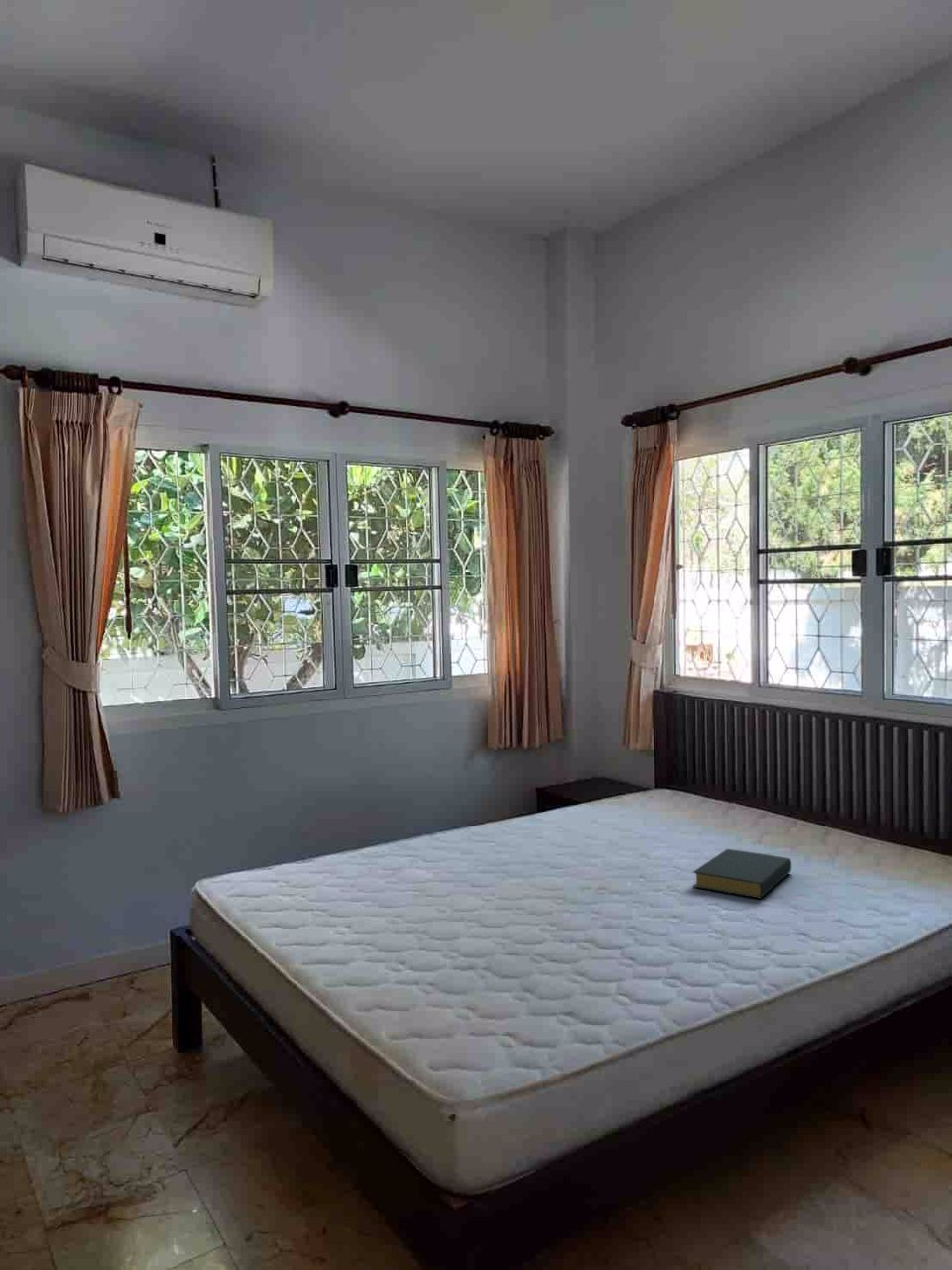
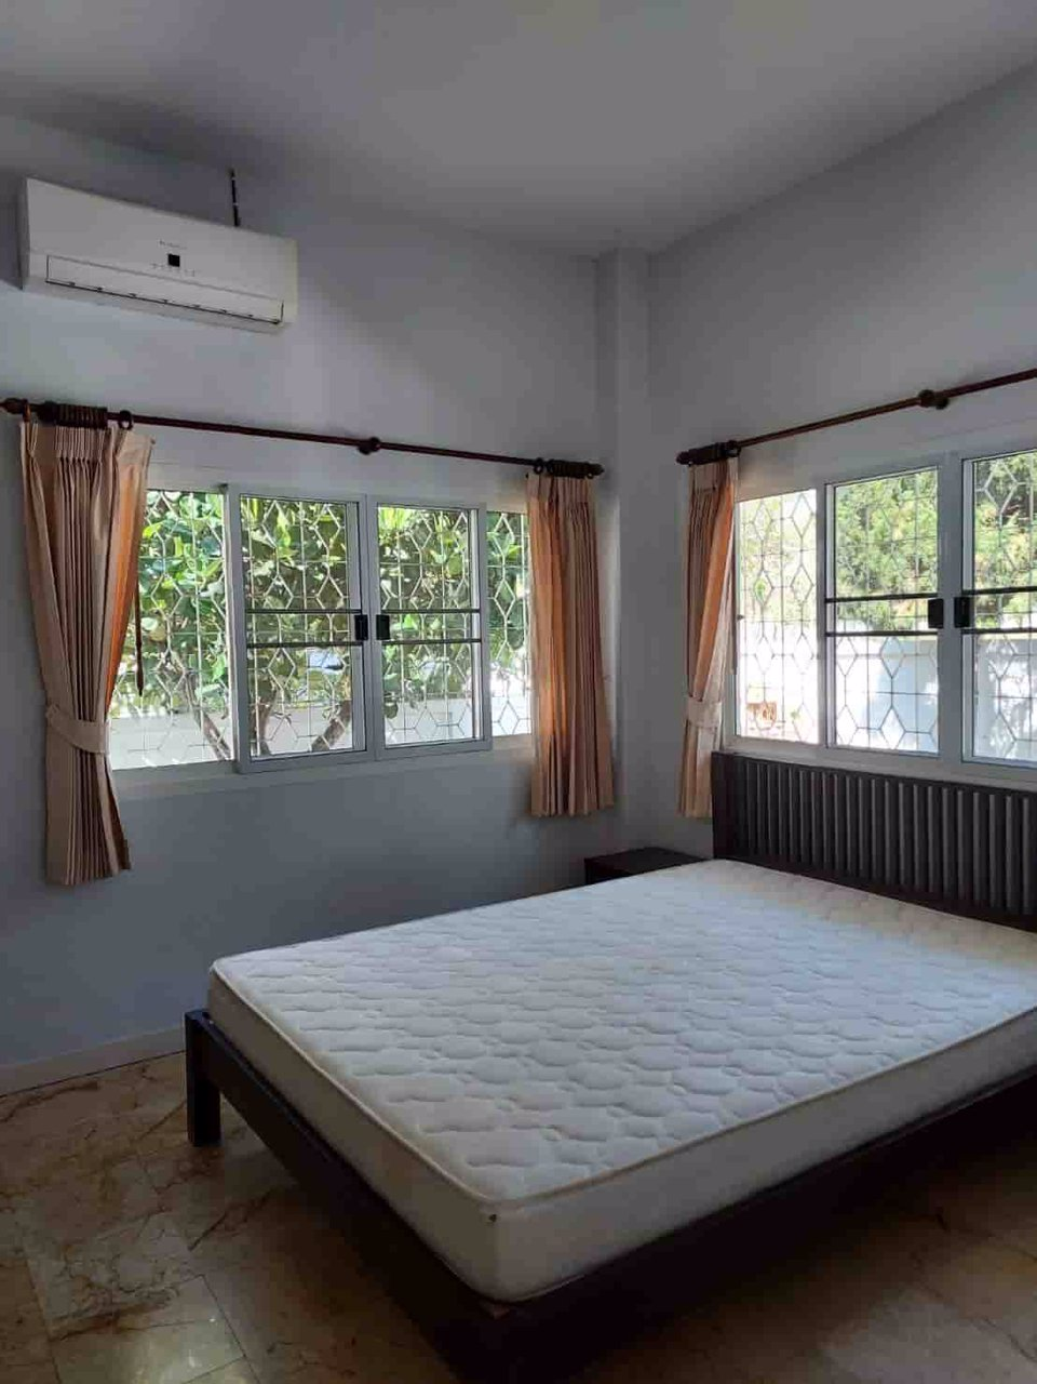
- hardback book [691,848,792,900]
